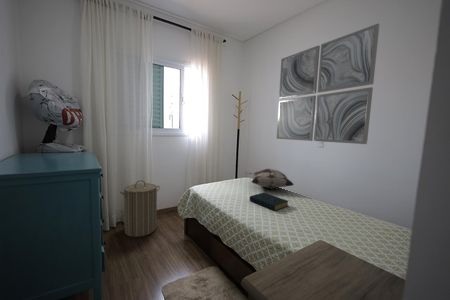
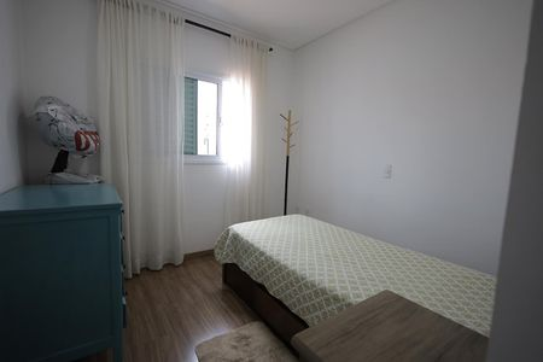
- hardback book [249,192,289,212]
- wall art [276,23,380,145]
- decorative pillow [248,168,295,190]
- laundry hamper [119,179,161,238]
